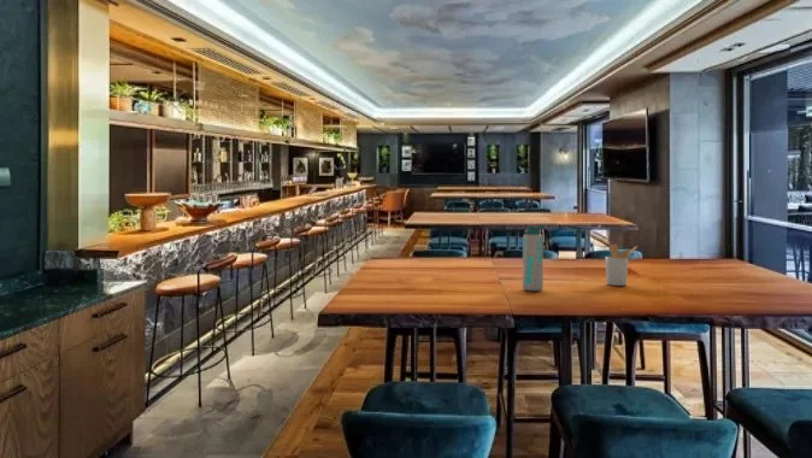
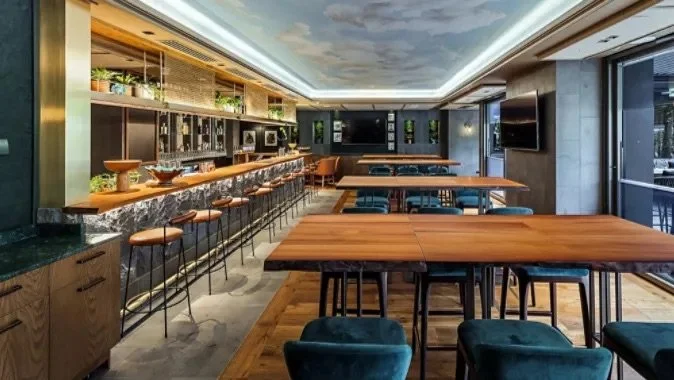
- utensil holder [604,242,640,287]
- water bottle [522,223,547,292]
